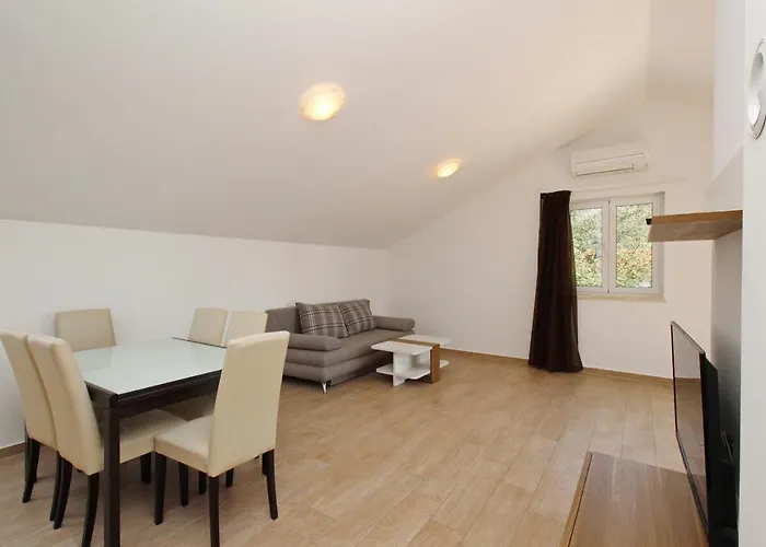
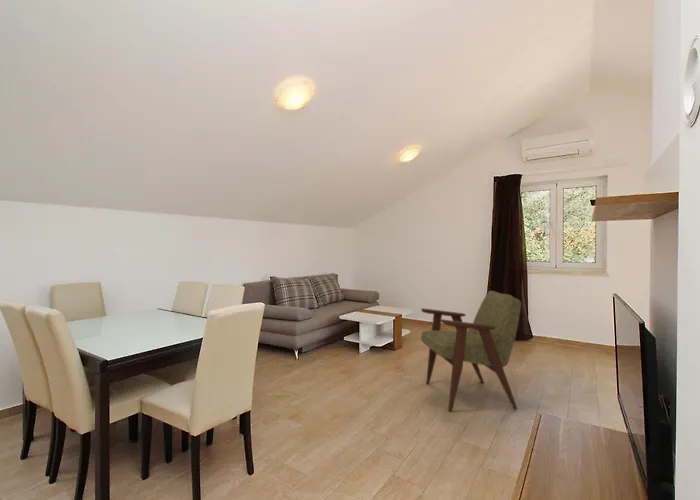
+ armchair [420,290,522,412]
